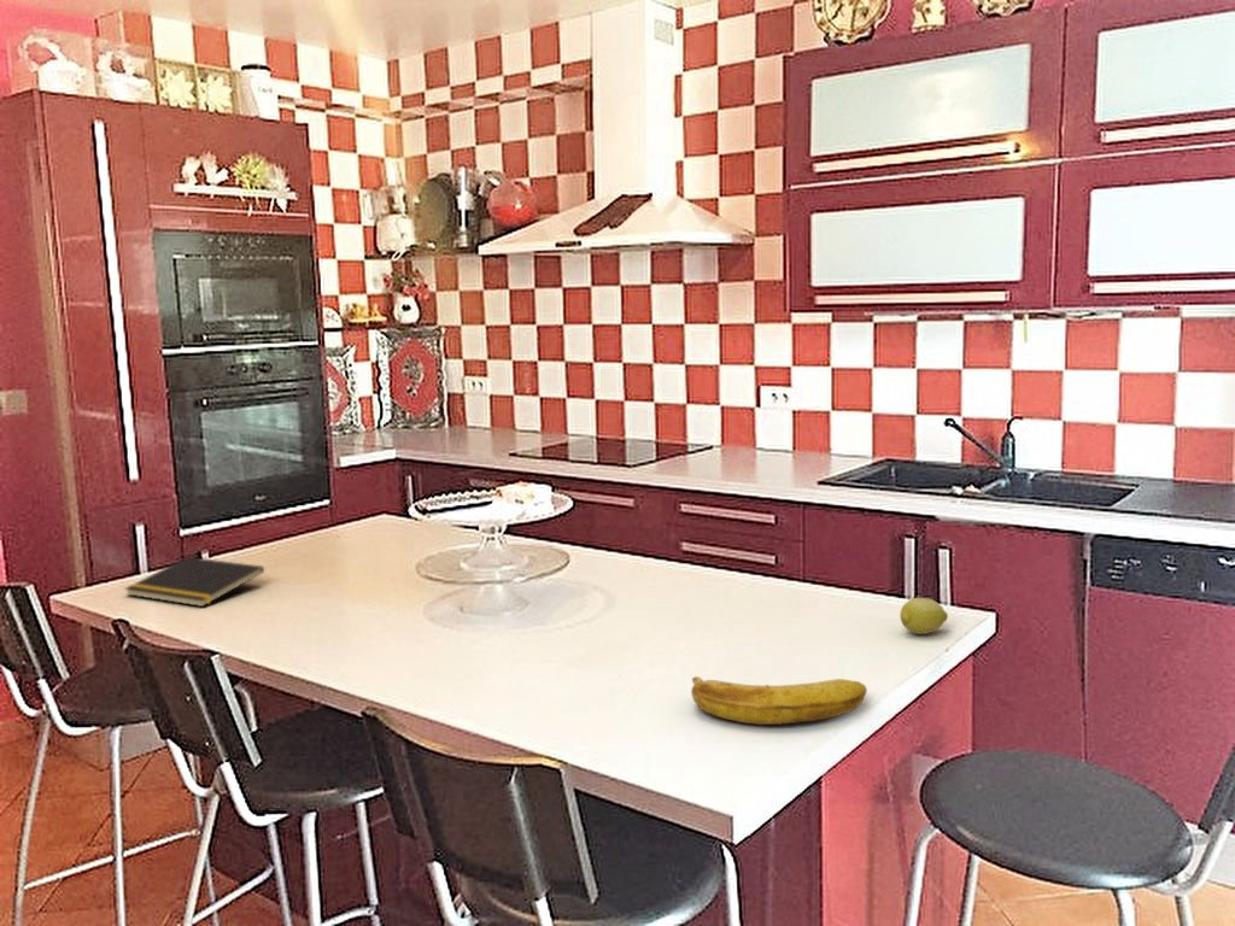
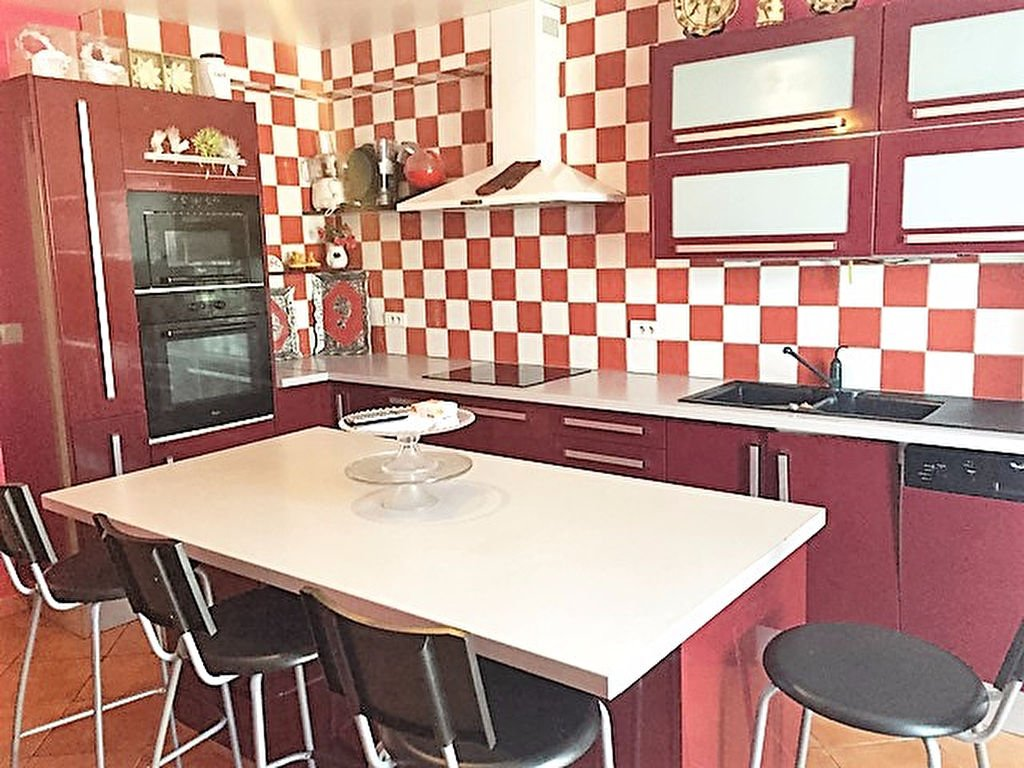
- notepad [123,556,265,608]
- banana [690,675,868,726]
- fruit [899,597,949,635]
